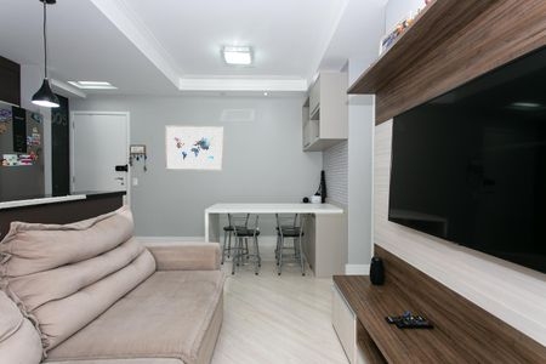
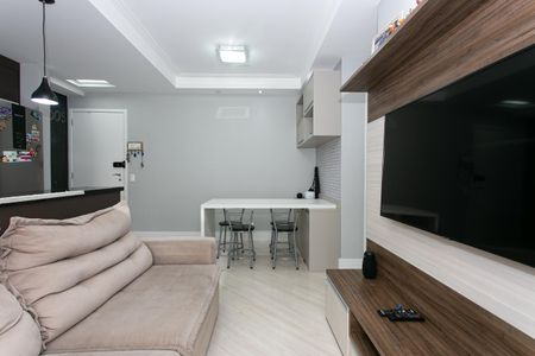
- wall art [164,125,224,172]
